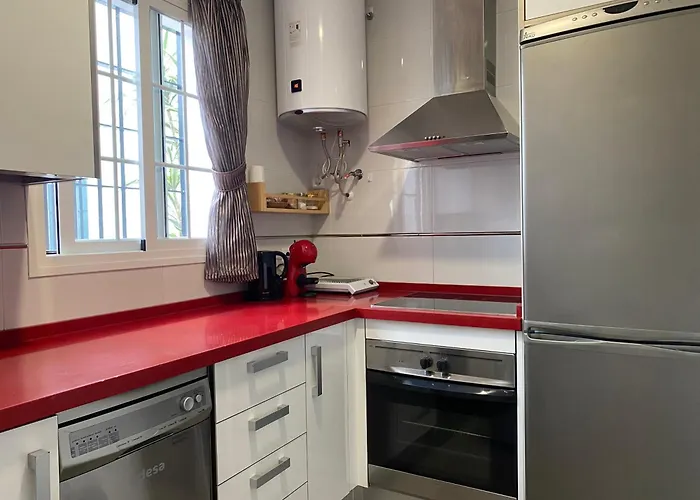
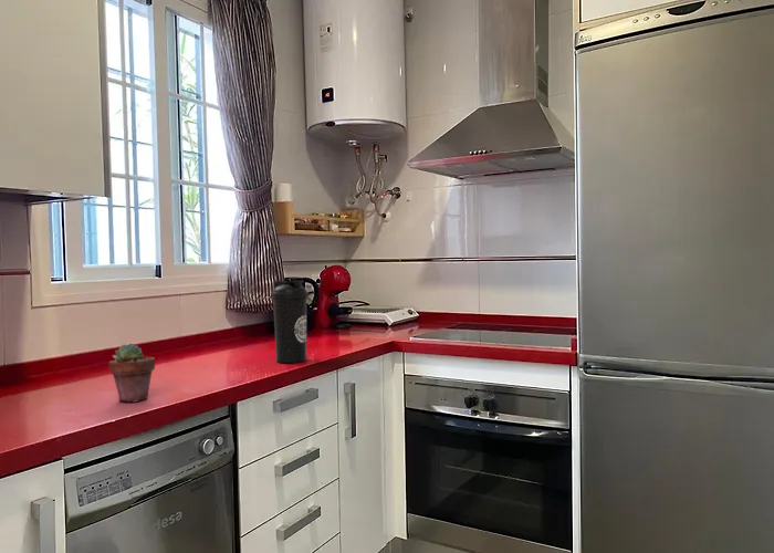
+ potted succulent [108,343,156,403]
+ water bottle [271,280,308,364]
